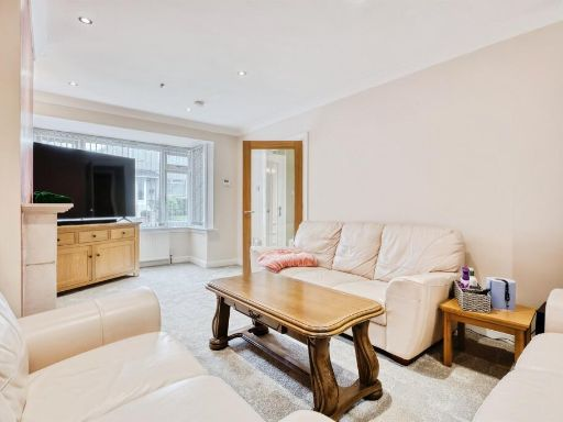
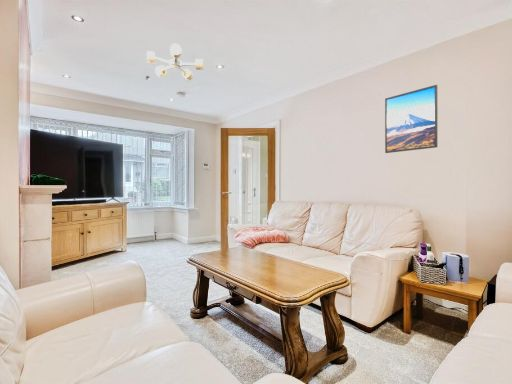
+ ceiling light [146,43,205,81]
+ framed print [384,84,438,154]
